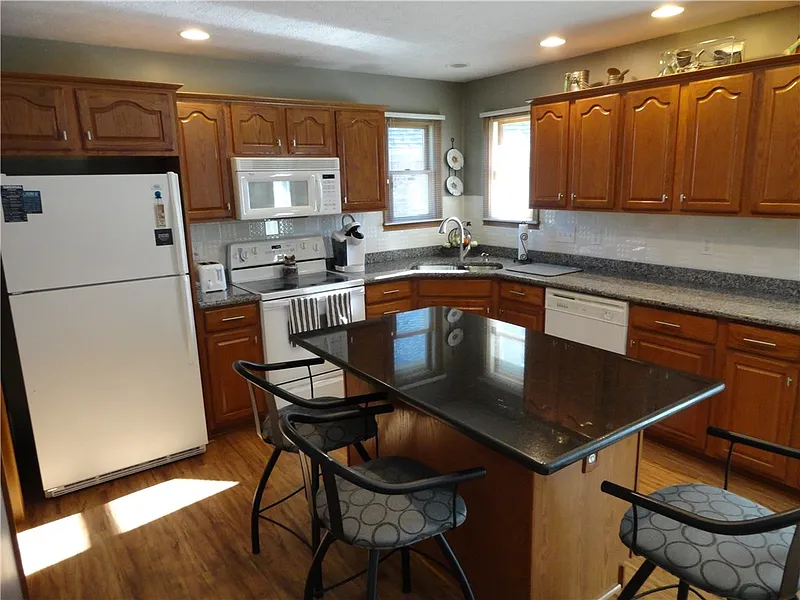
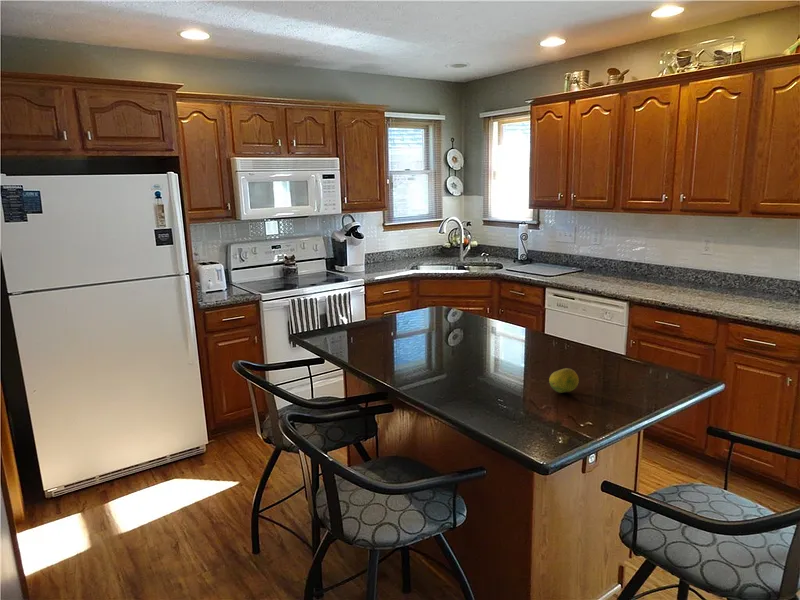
+ fruit [548,367,580,394]
